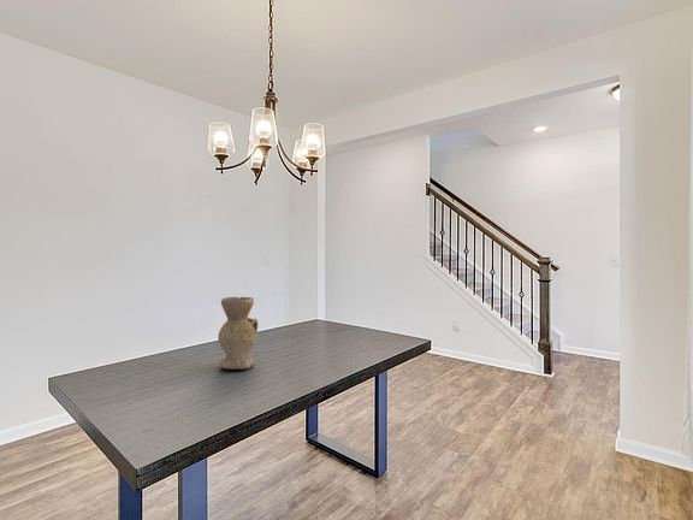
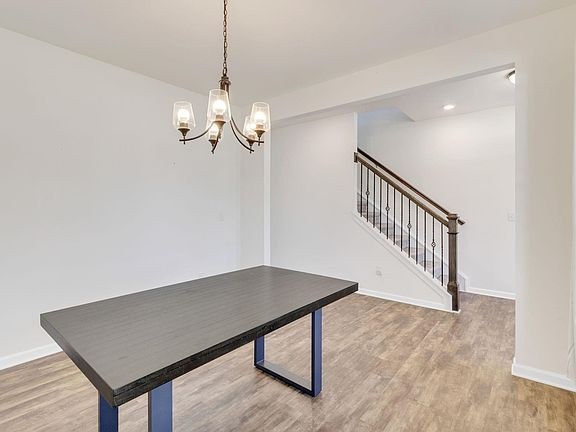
- vase [217,296,259,371]
